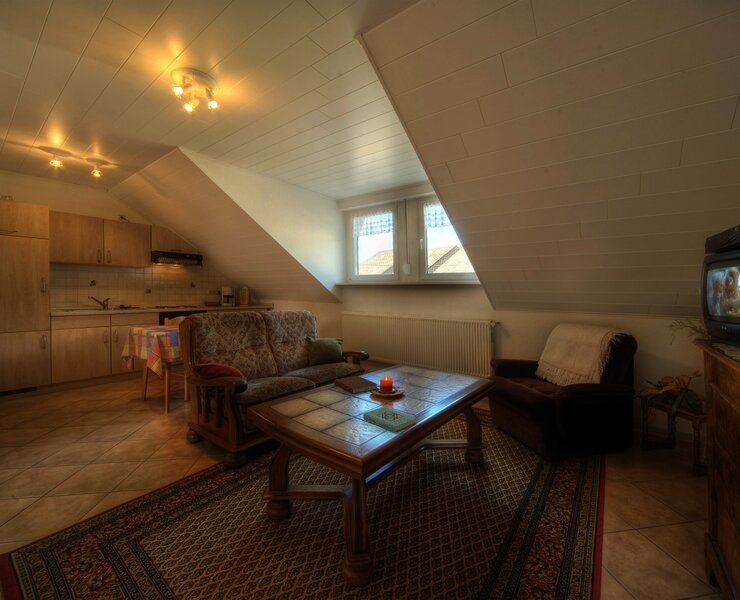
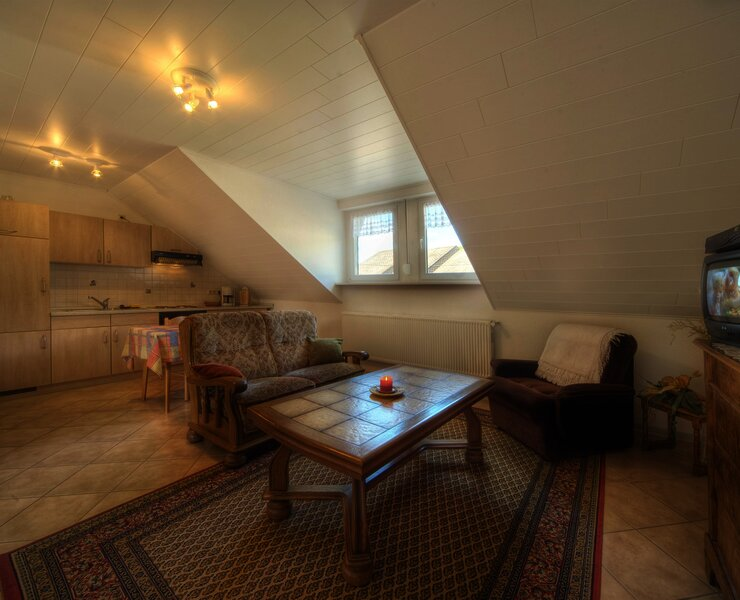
- book [362,405,418,434]
- notebook [333,375,379,395]
